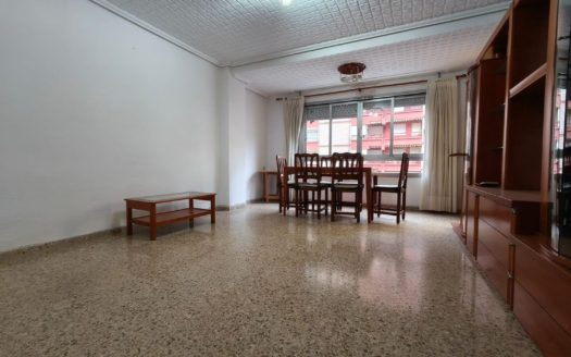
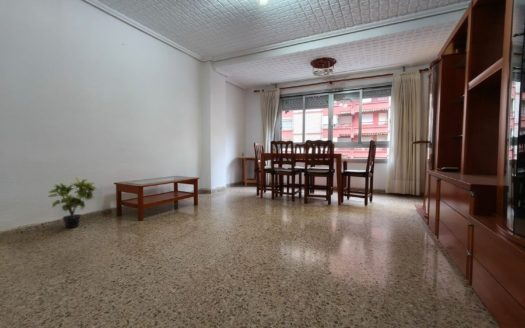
+ potted plant [47,177,99,228]
